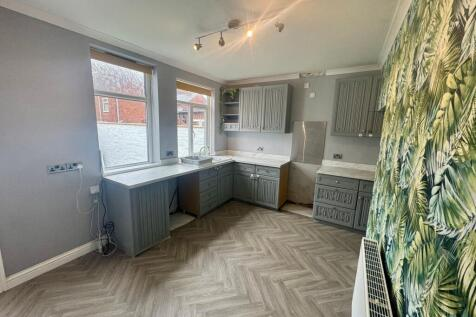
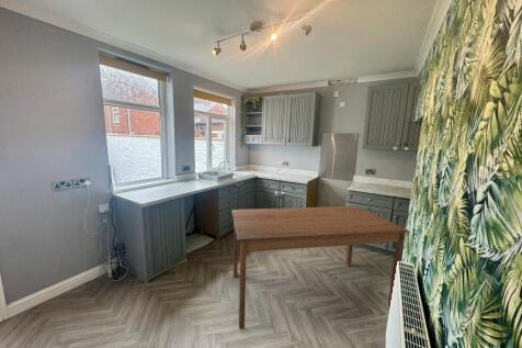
+ dining table [230,205,409,330]
